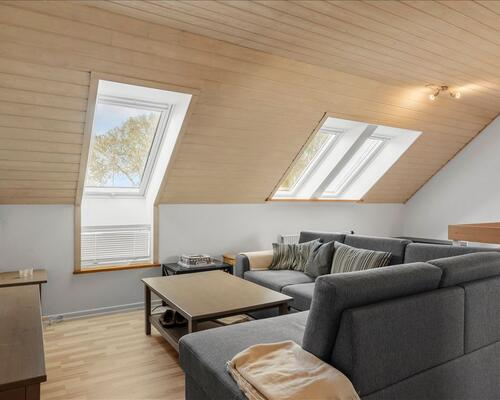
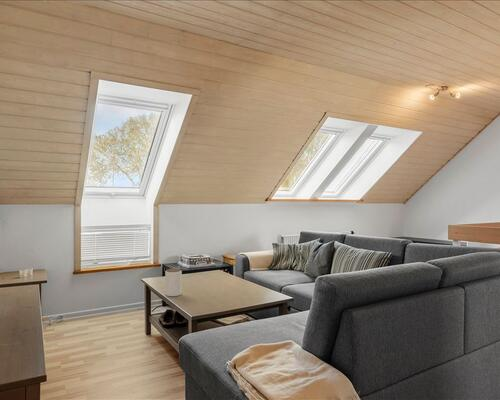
+ jar [164,268,183,297]
